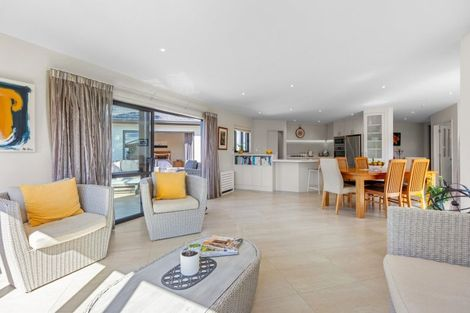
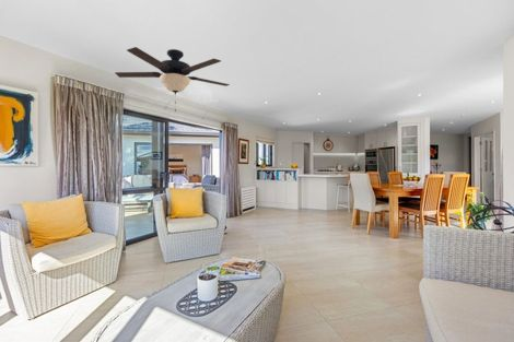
+ ceiling fan [114,46,231,113]
